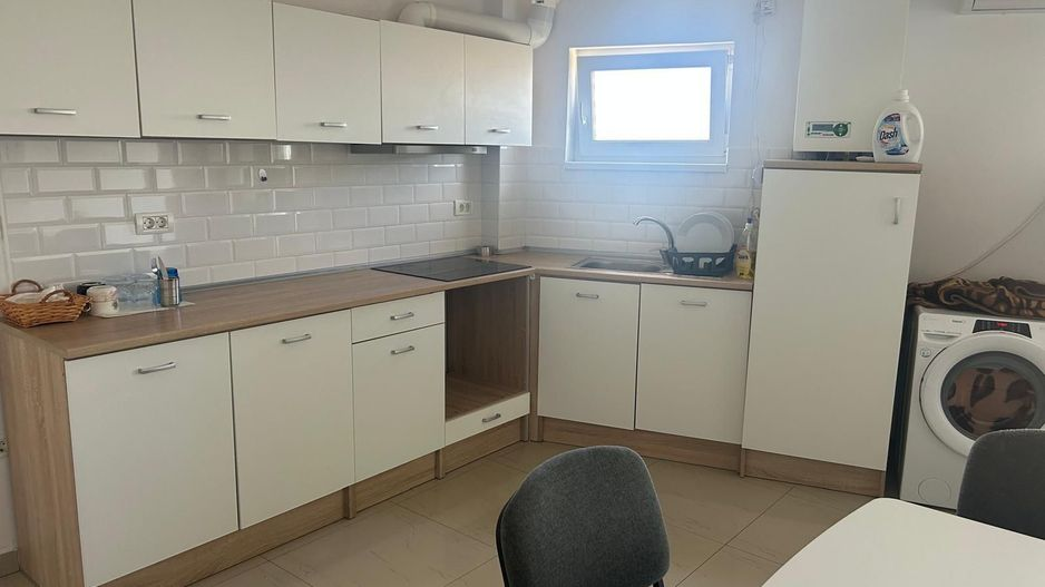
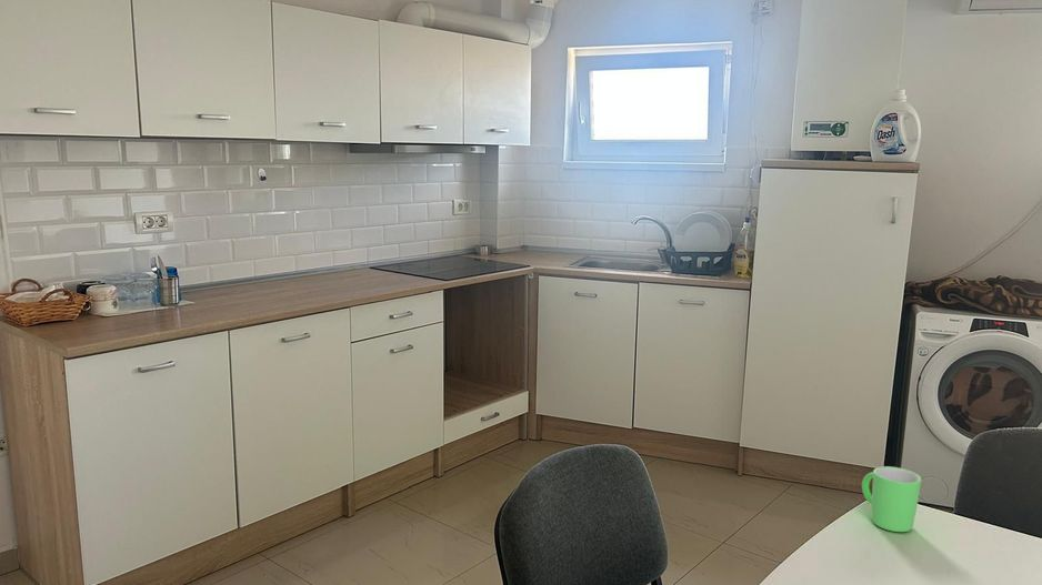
+ mug [861,465,922,533]
